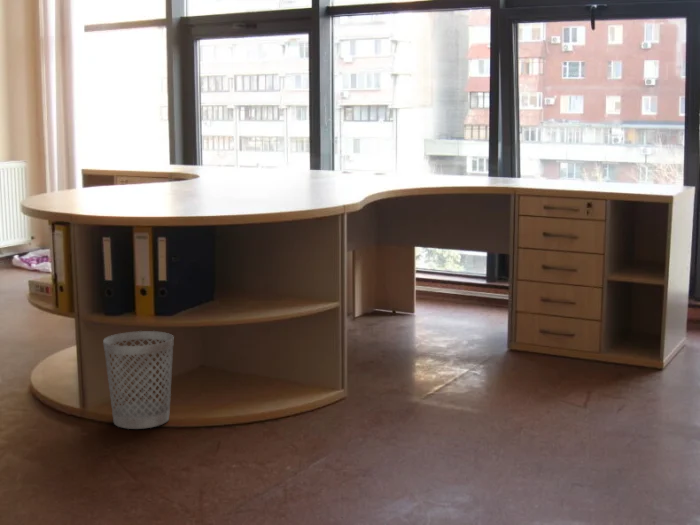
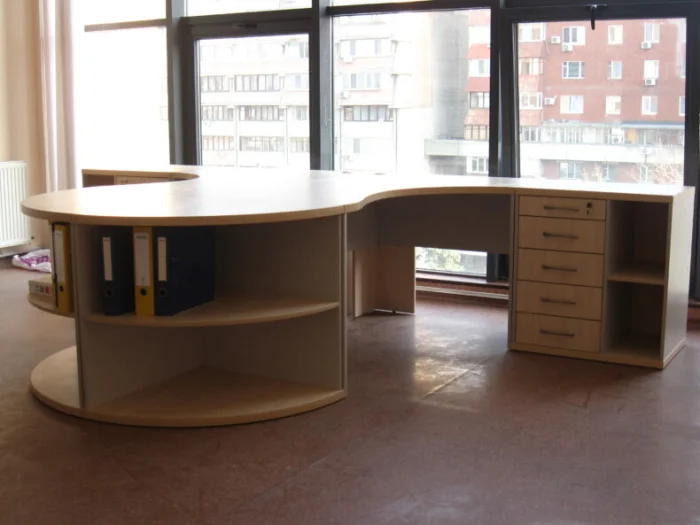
- wastebasket [102,330,175,430]
